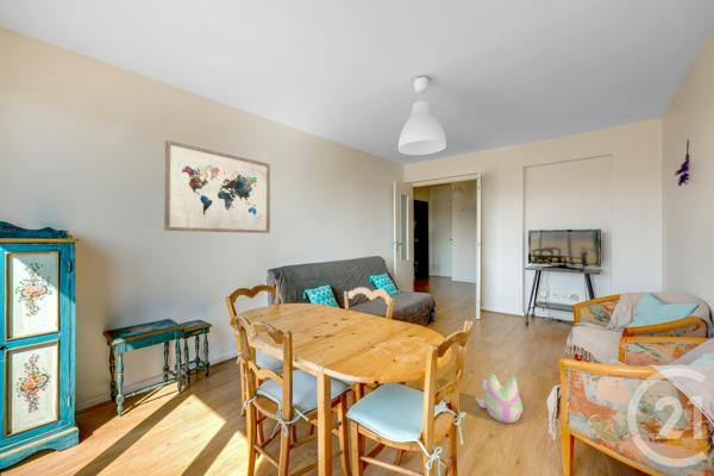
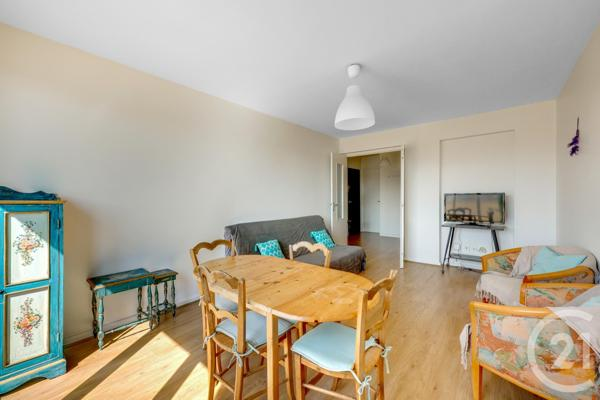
- plush toy [475,372,524,424]
- wall art [163,139,271,234]
